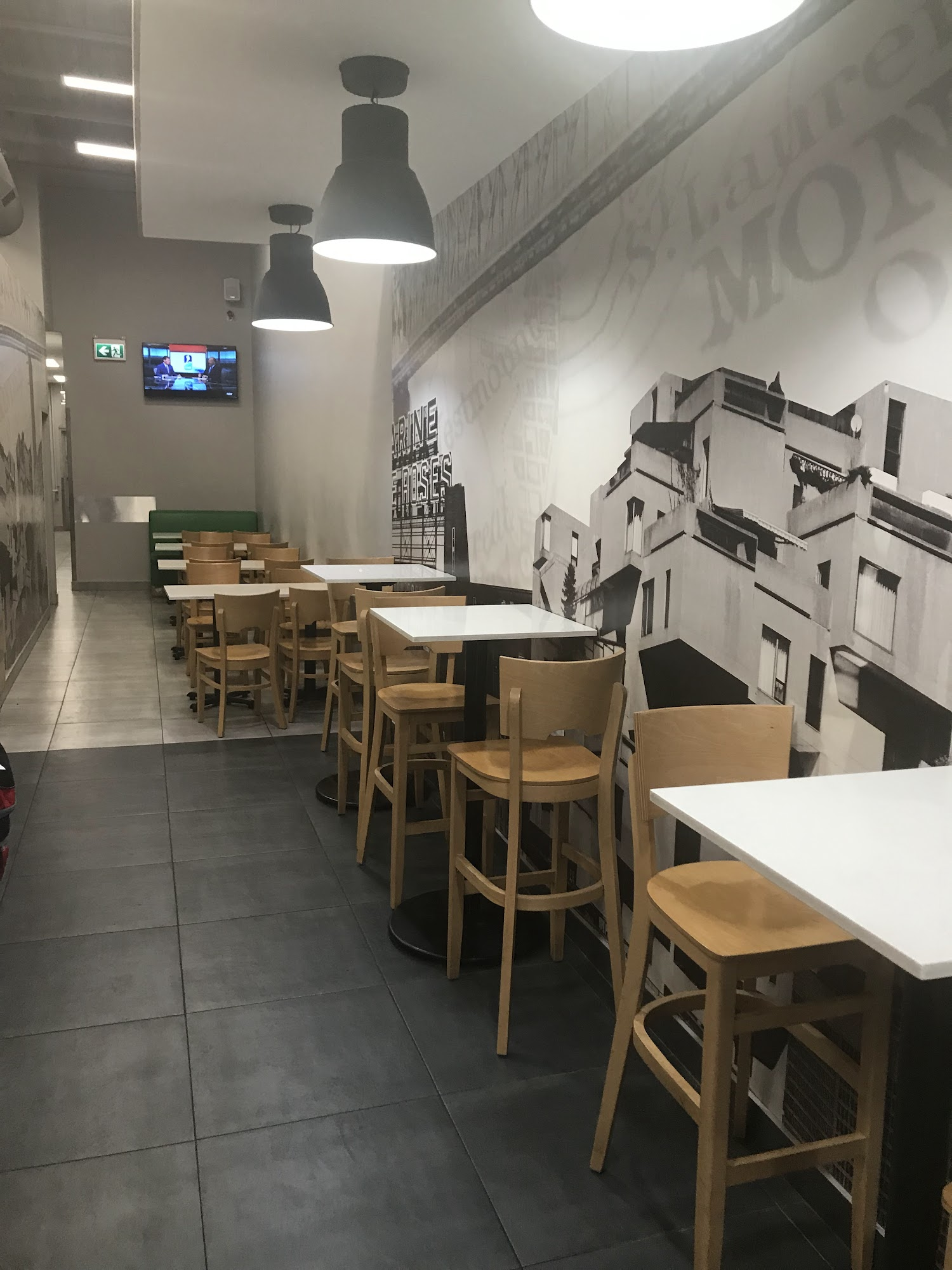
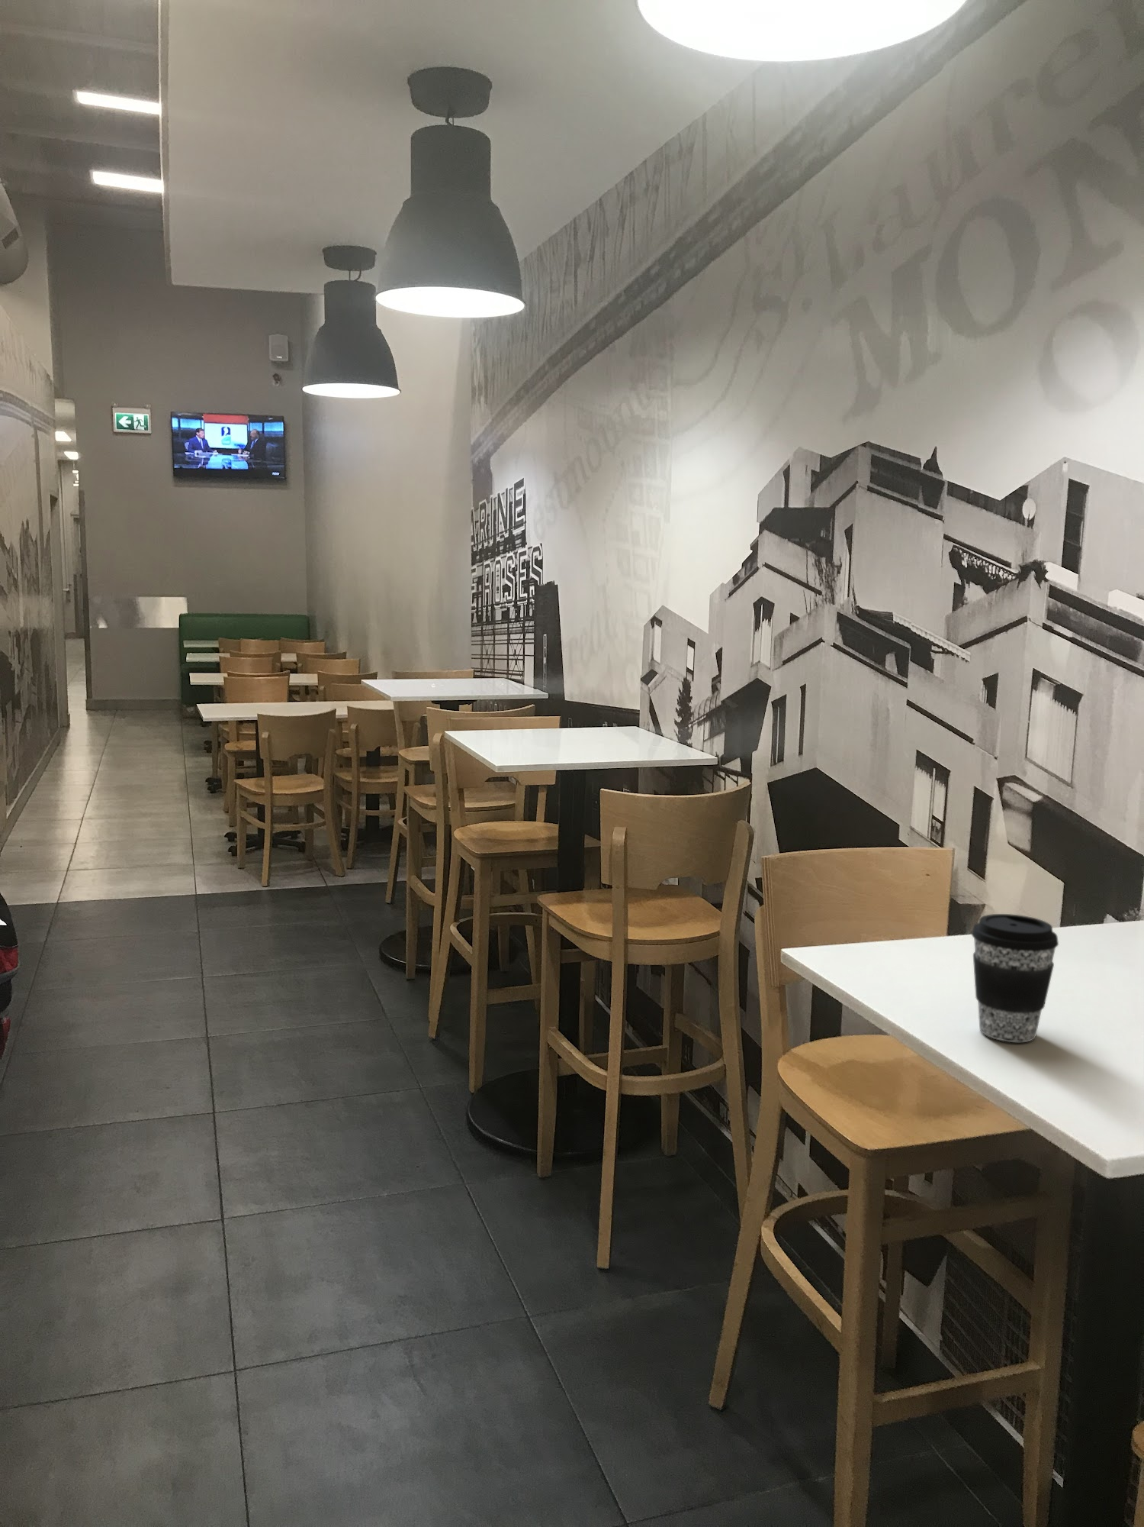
+ coffee cup [971,913,1060,1042]
